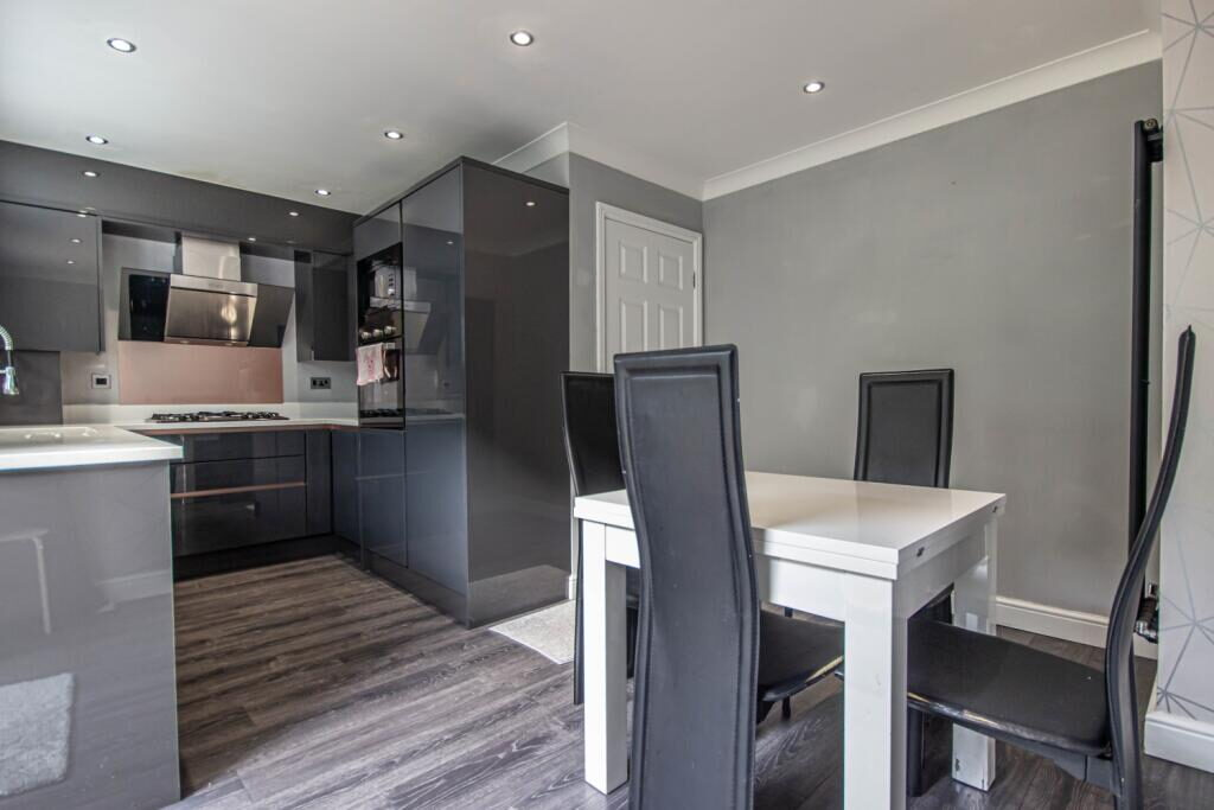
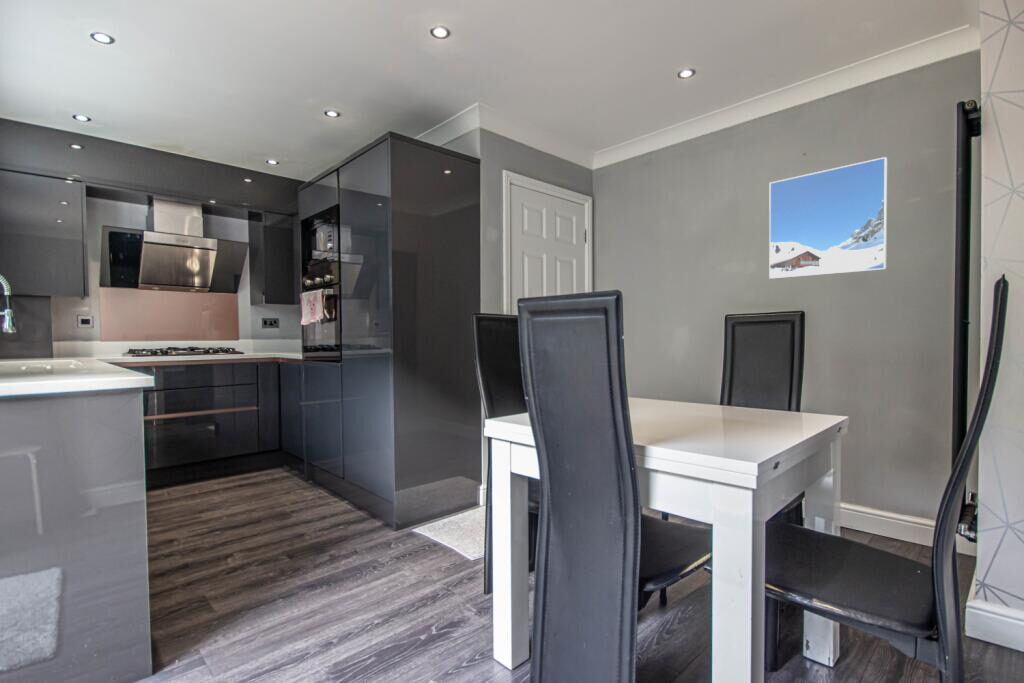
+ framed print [768,156,888,280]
